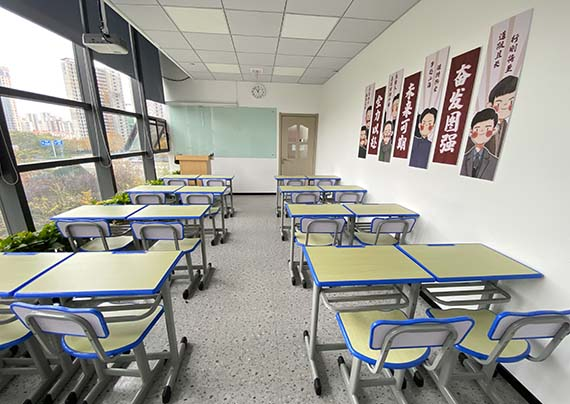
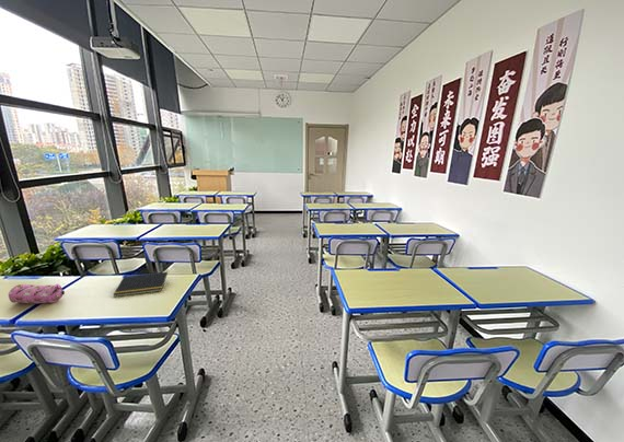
+ notepad [112,271,169,298]
+ pencil case [8,283,66,304]
